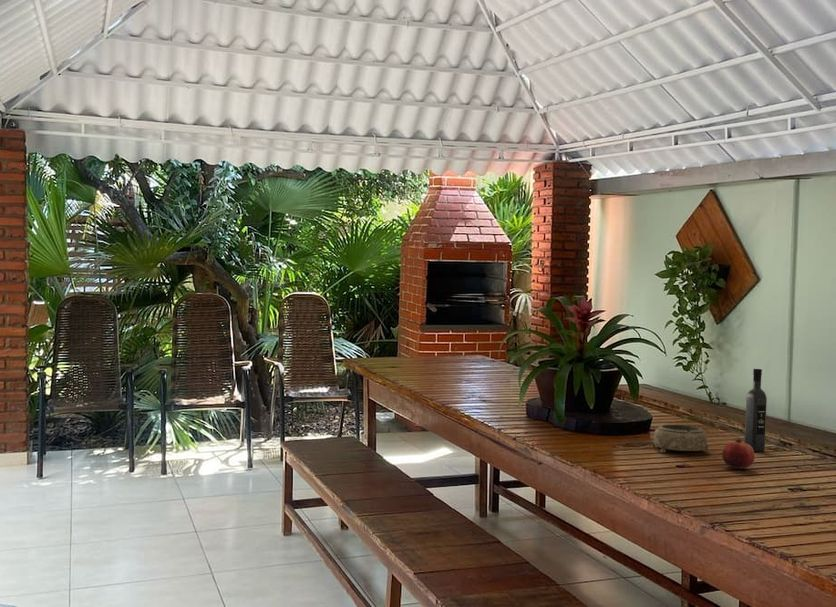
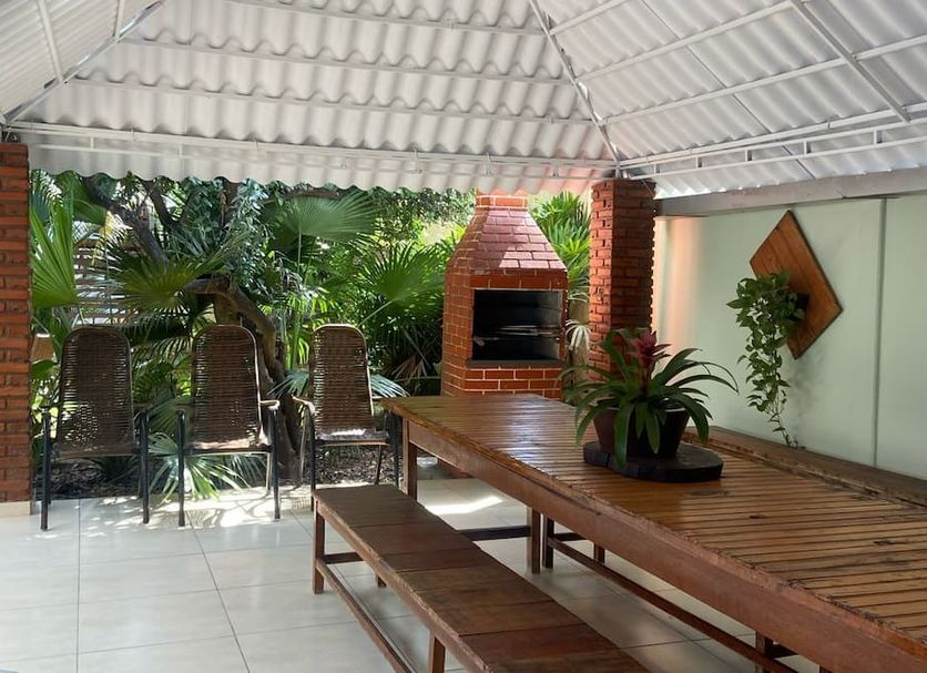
- fruit [721,437,756,470]
- wine bottle [744,368,768,452]
- decorative bowl [653,424,712,454]
